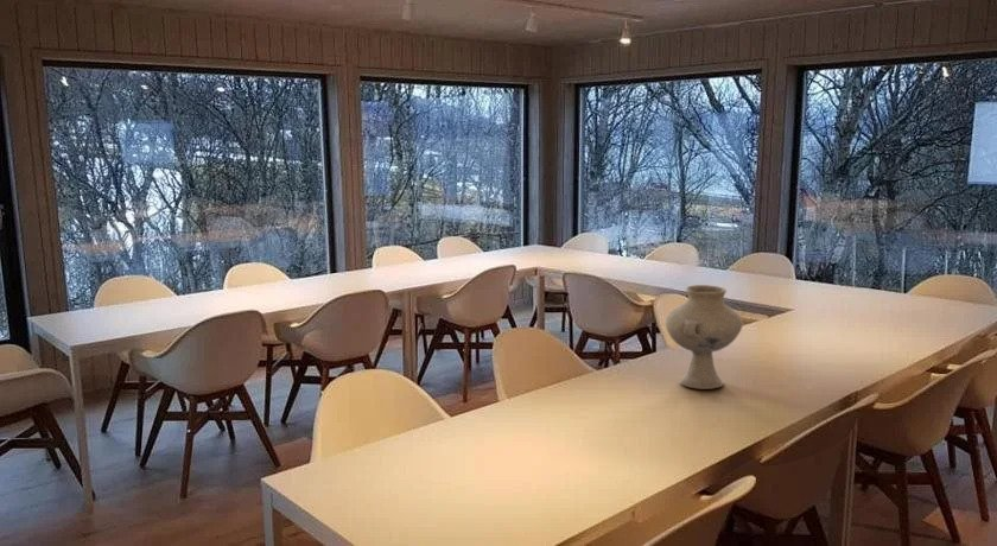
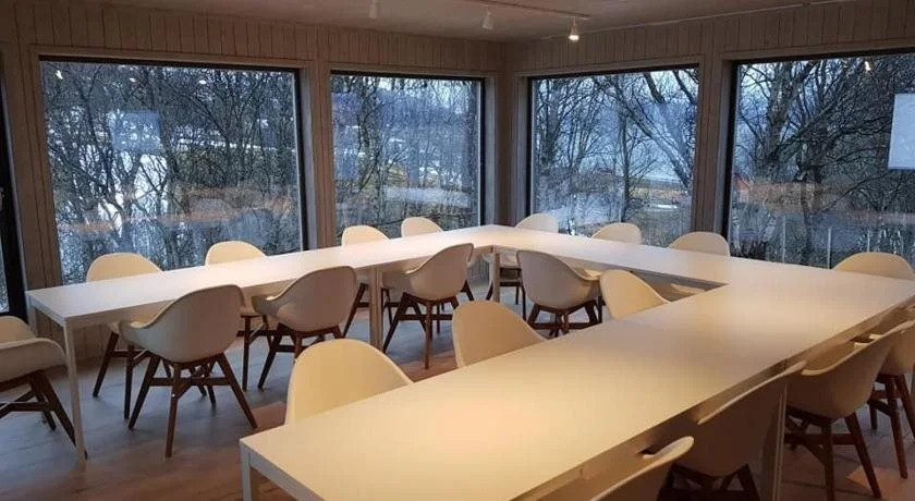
- vase [665,284,744,391]
